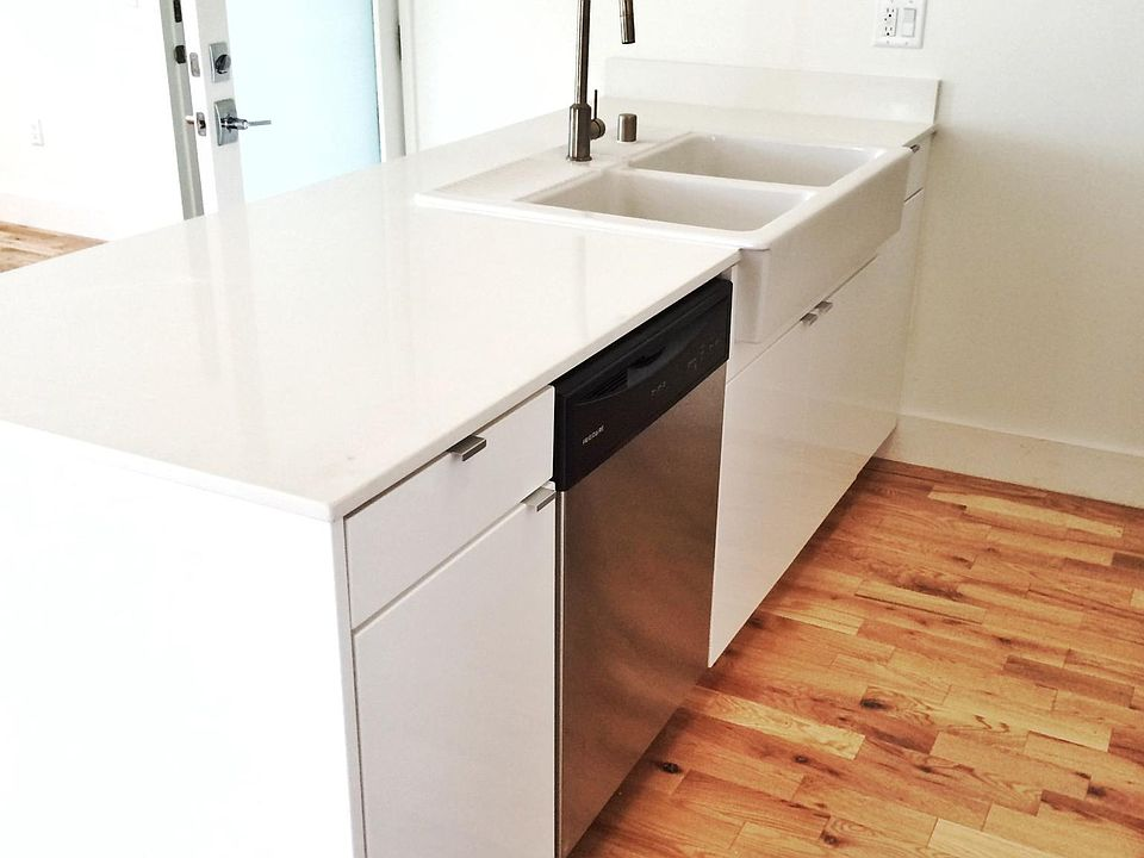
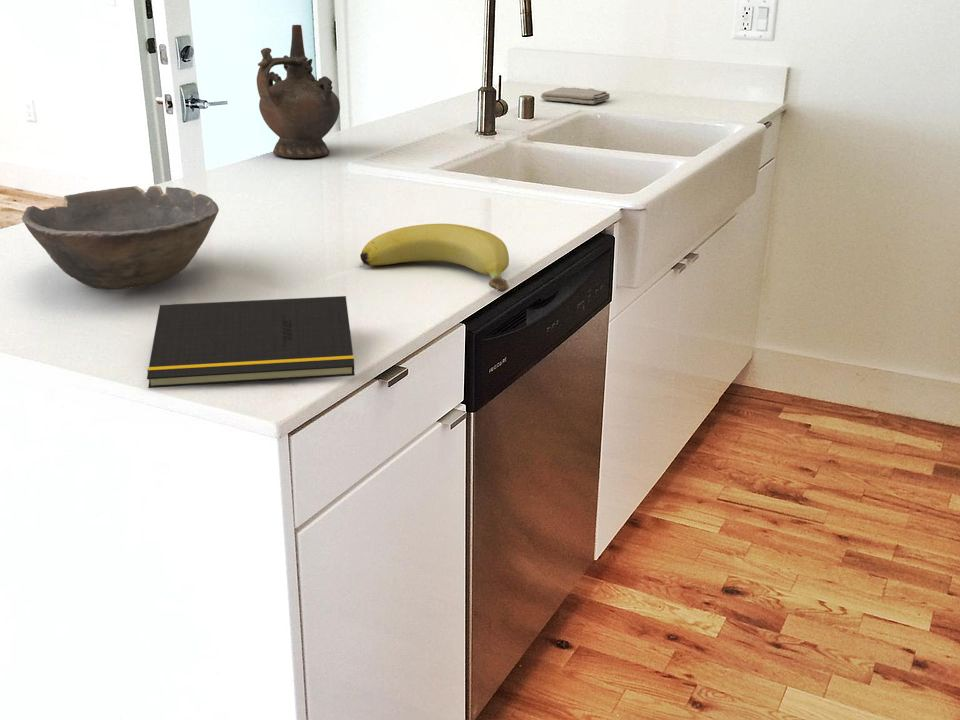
+ bowl [21,185,220,290]
+ ceremonial vessel [256,24,341,159]
+ banana [359,223,510,293]
+ washcloth [540,86,611,105]
+ notepad [146,295,356,389]
